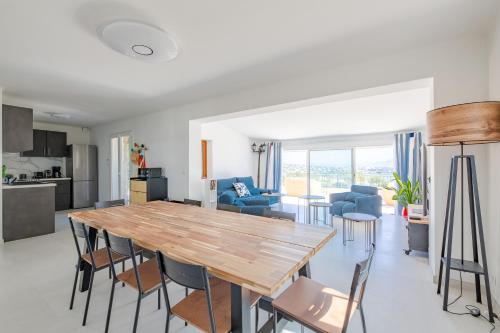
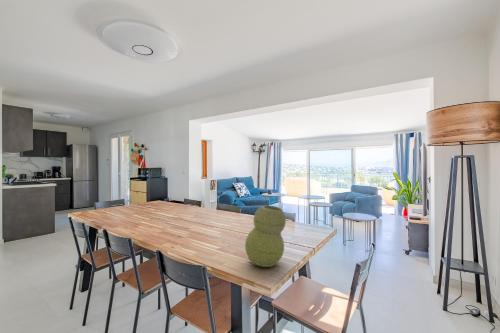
+ vase [244,204,287,268]
